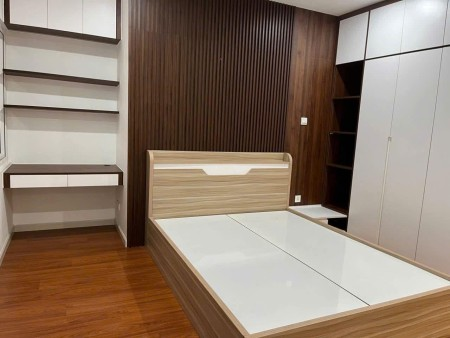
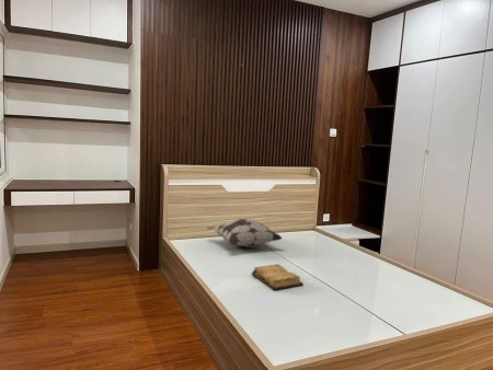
+ decorative pillow [207,218,284,248]
+ diary [251,263,305,292]
